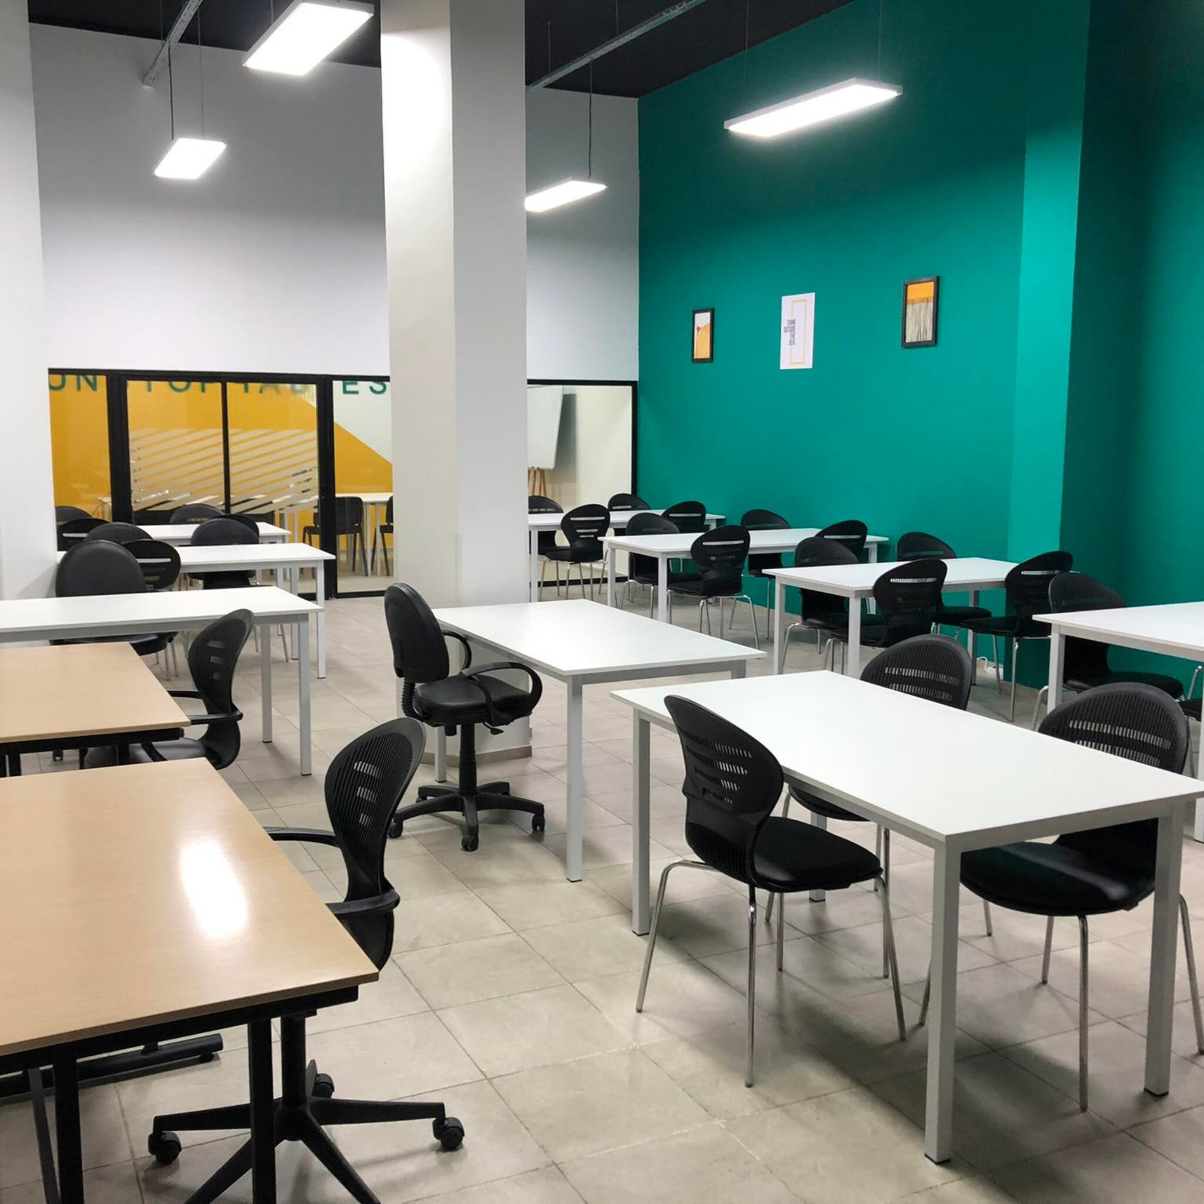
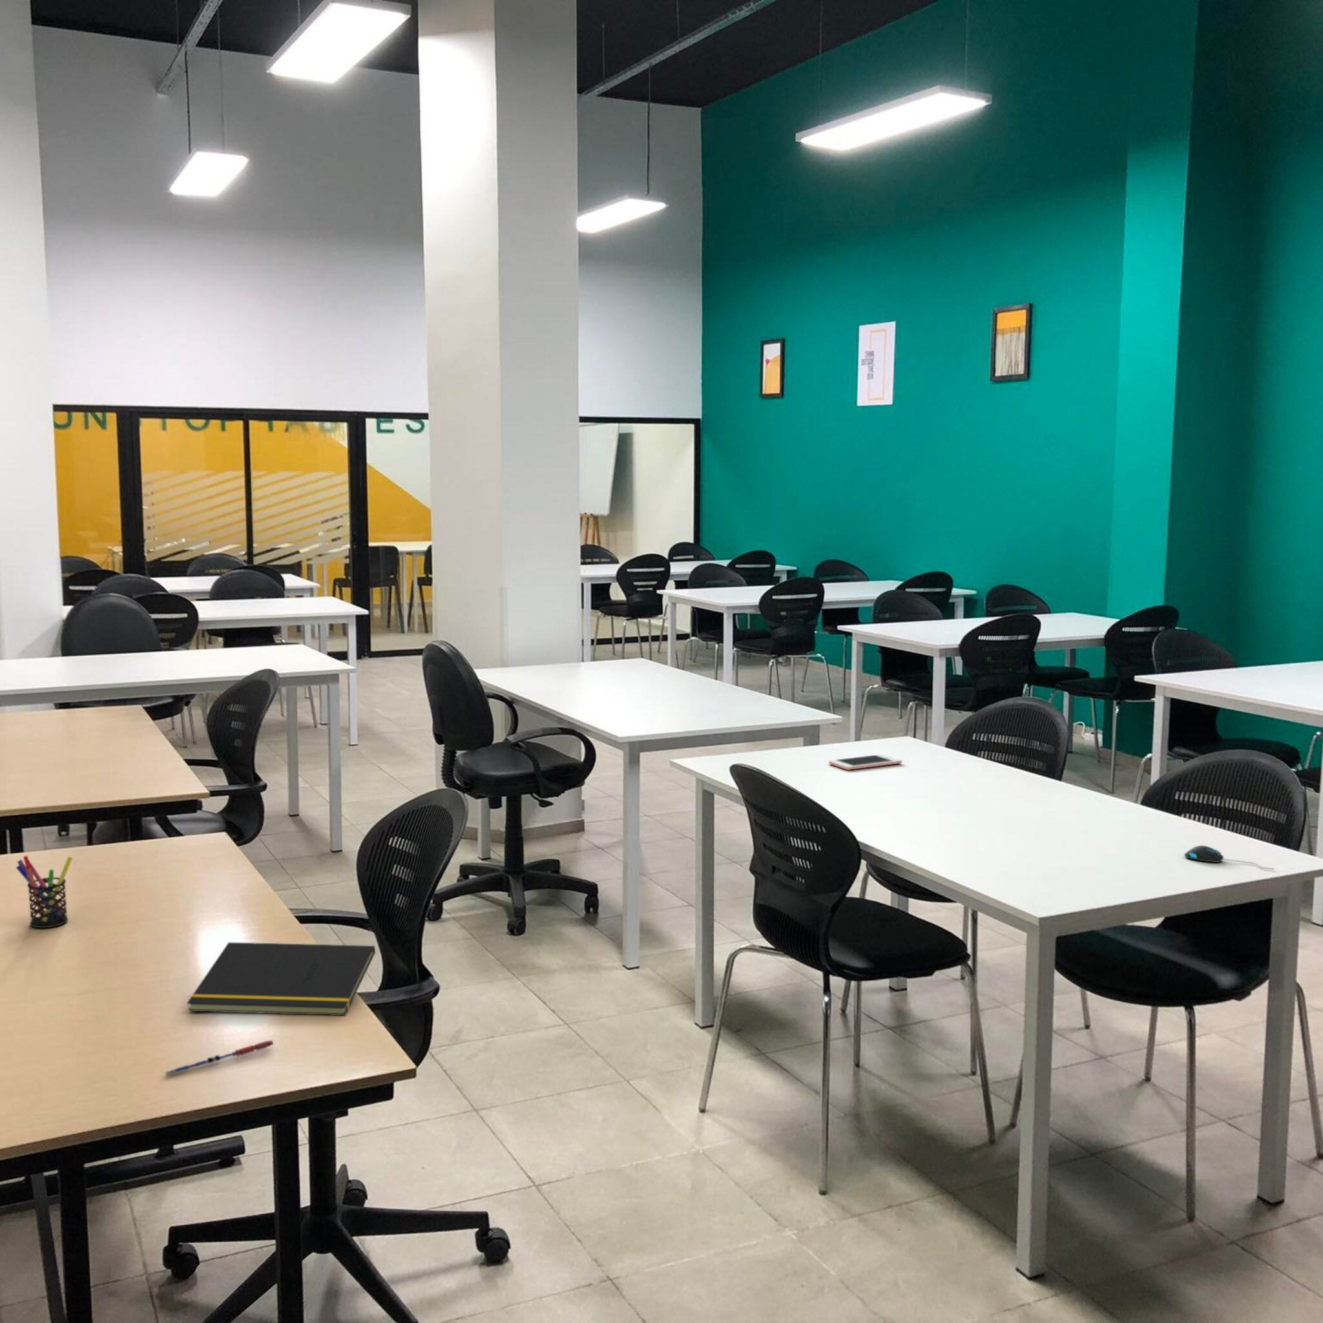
+ cell phone [829,754,903,771]
+ mouse [1184,844,1275,870]
+ pen [164,1040,275,1077]
+ pen holder [16,855,73,929]
+ notepad [187,941,376,1016]
